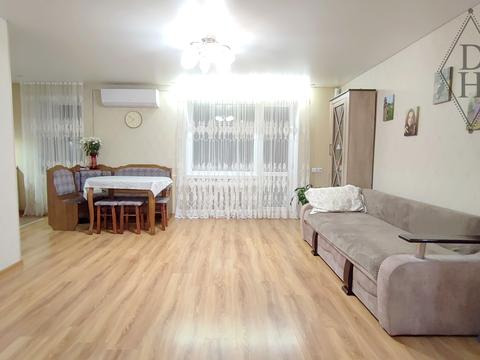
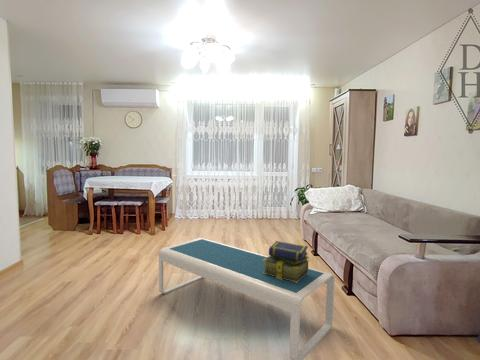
+ coffee table [158,237,336,360]
+ stack of books [263,240,310,283]
